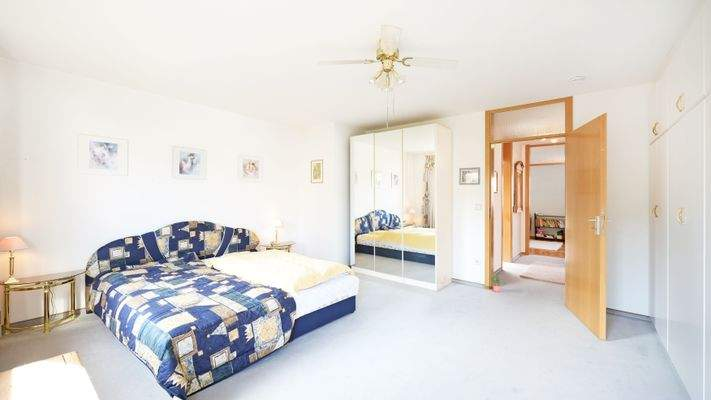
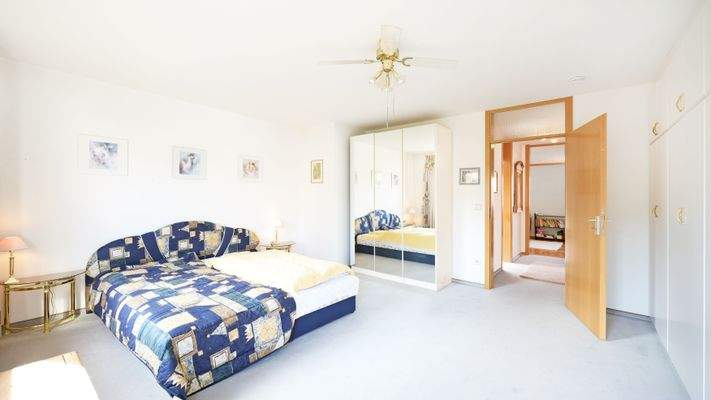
- potted plant [490,272,508,293]
